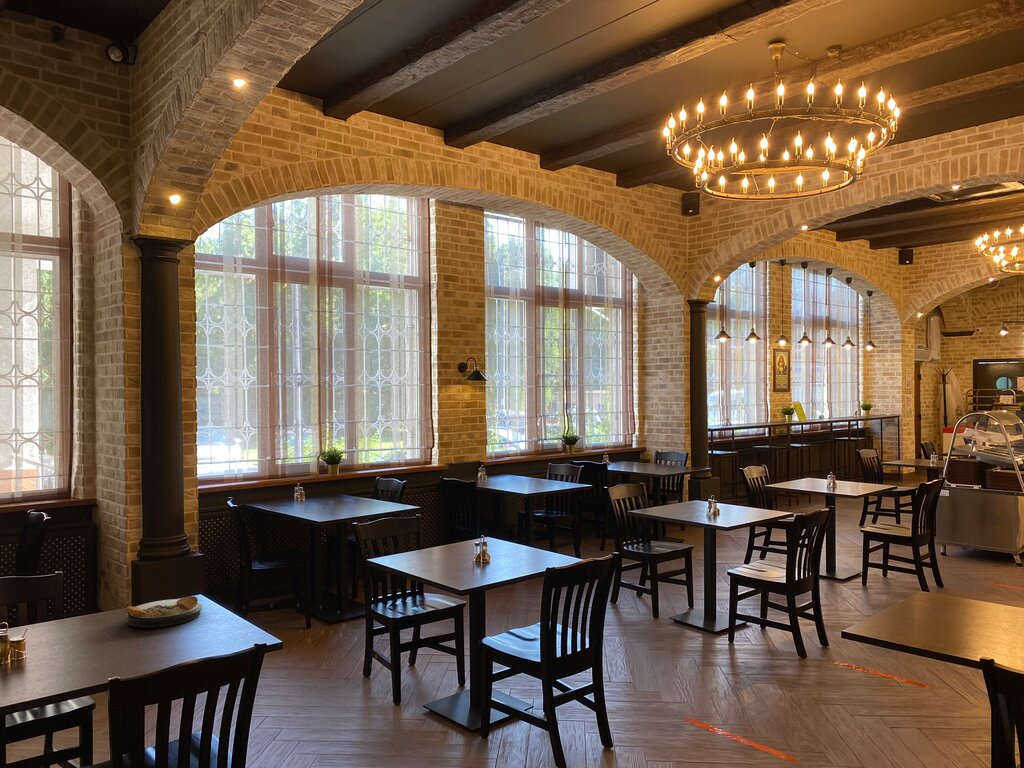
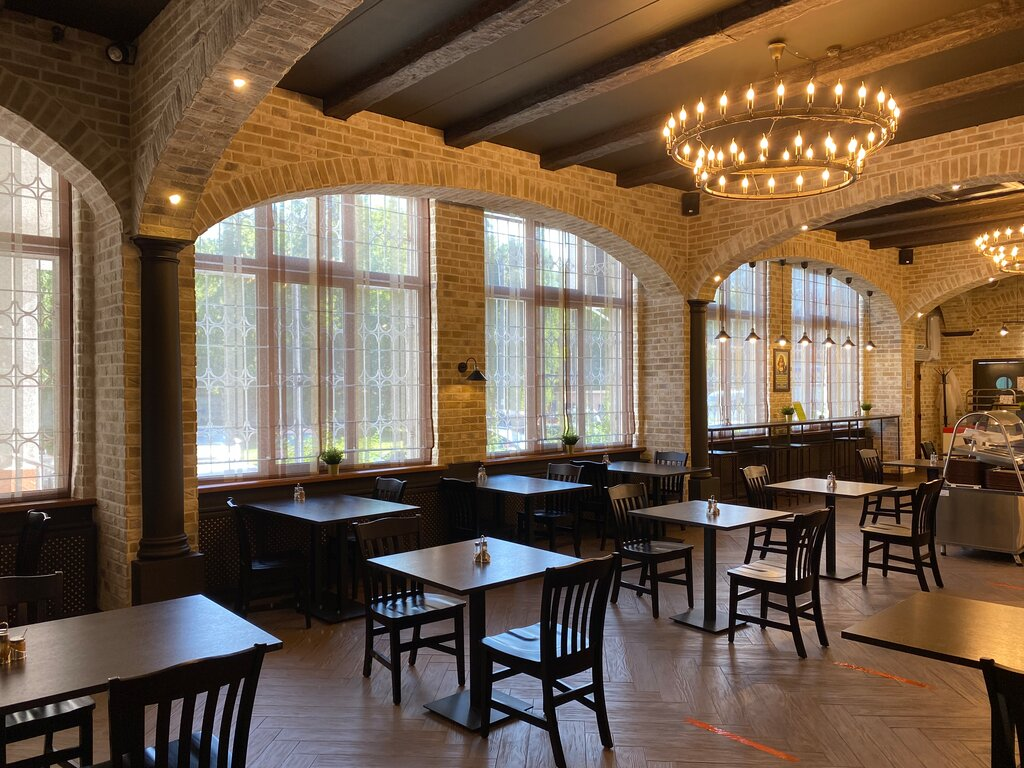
- plate [124,595,203,629]
